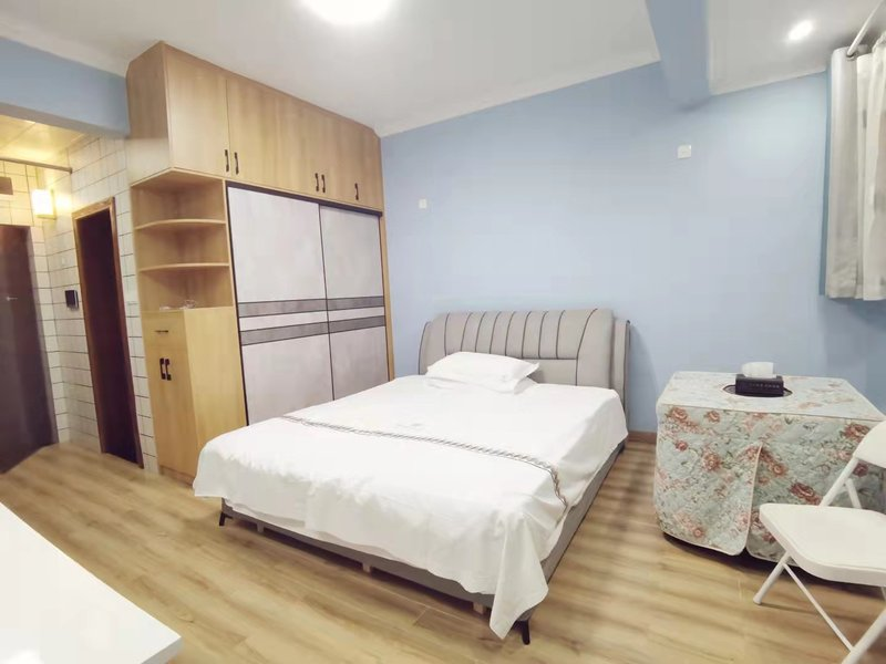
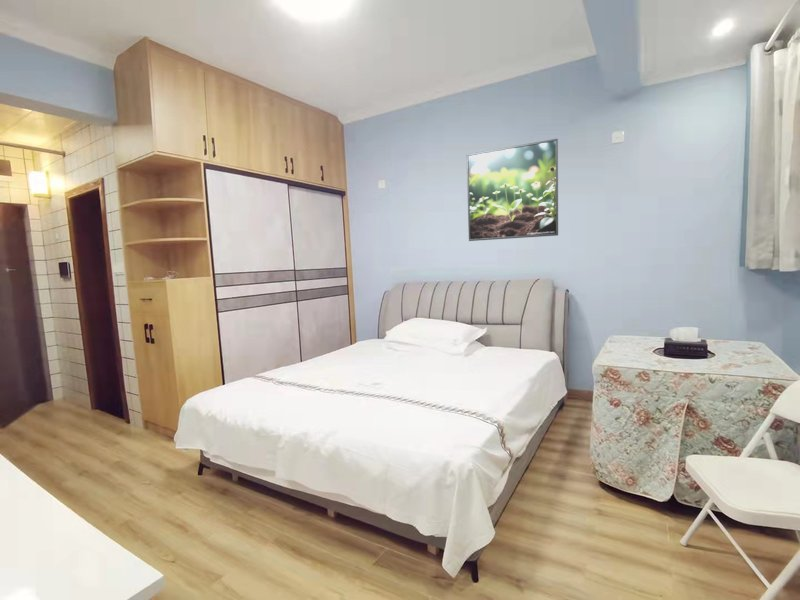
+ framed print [466,138,559,242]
